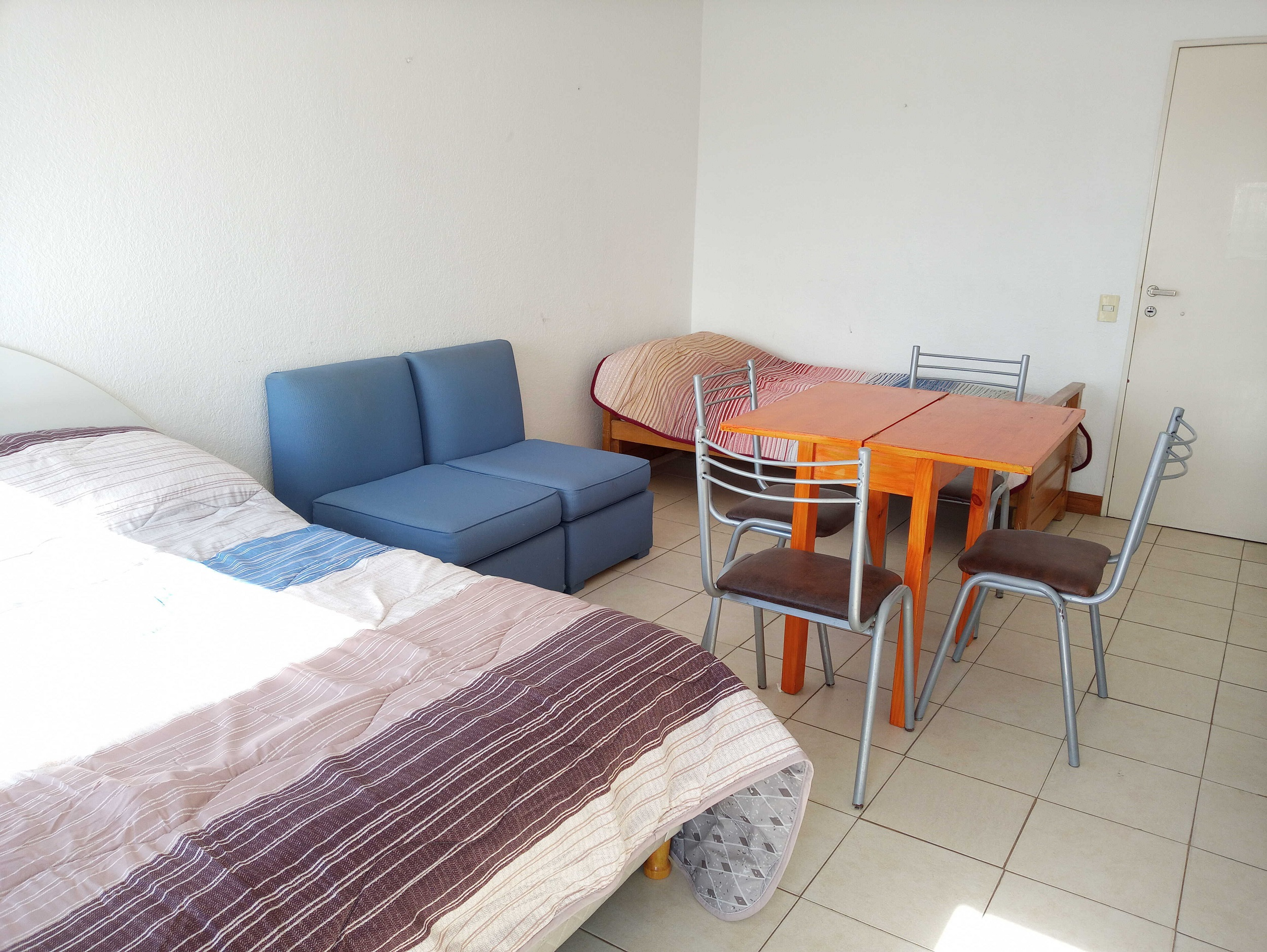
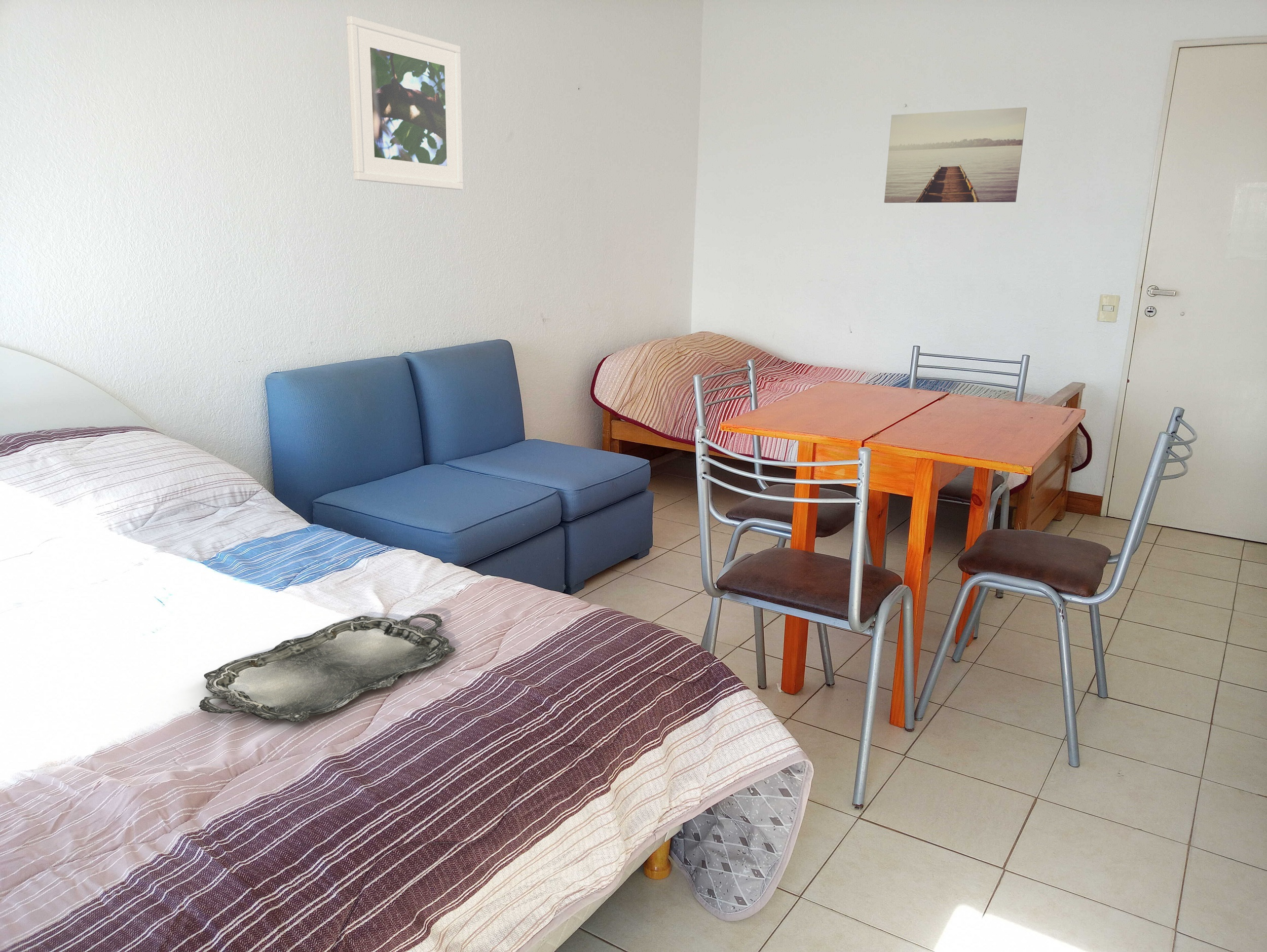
+ serving tray [198,613,456,722]
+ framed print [346,16,464,191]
+ wall art [884,107,1027,203]
